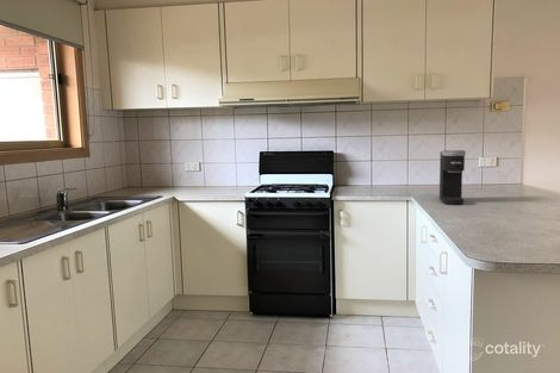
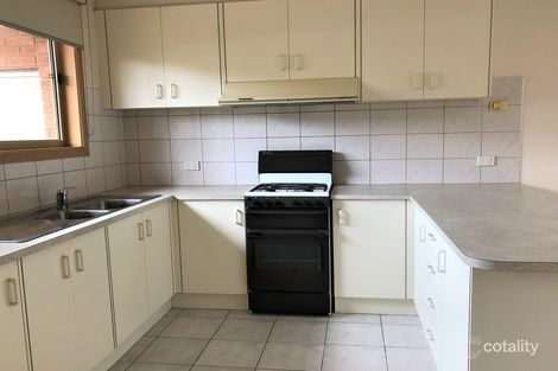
- coffee maker [438,149,467,206]
